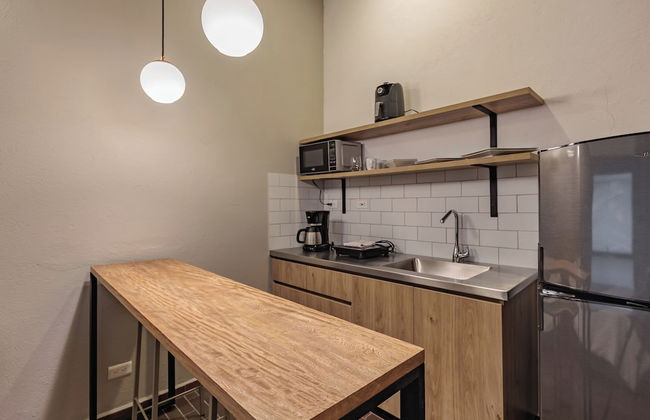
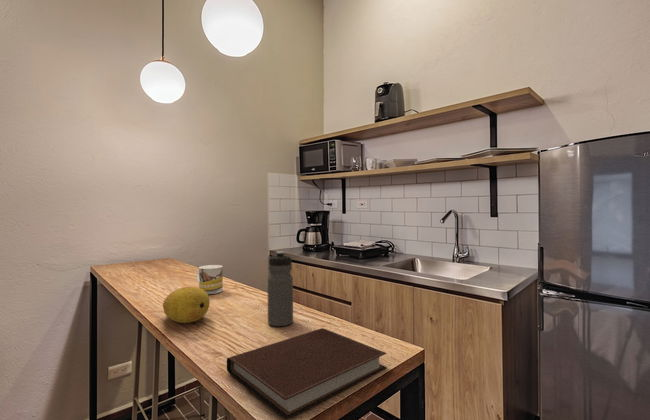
+ mug [196,264,224,295]
+ fruit [162,286,211,324]
+ notebook [226,327,388,420]
+ water bottle [267,250,294,327]
